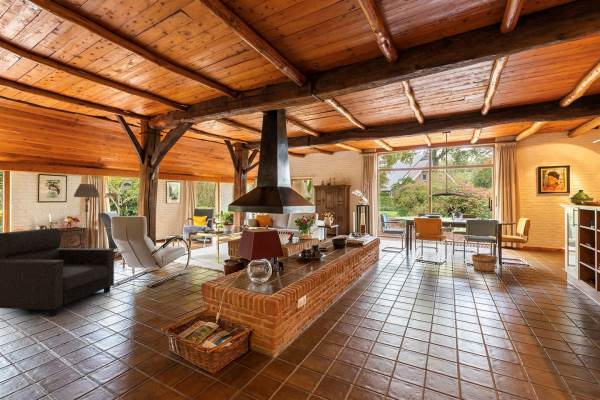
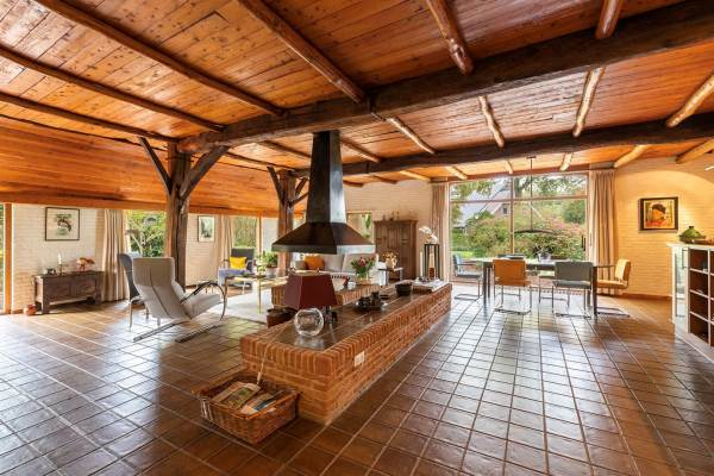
- armchair [0,227,115,317]
- floor lamp [73,183,100,248]
- bucket [471,252,498,275]
